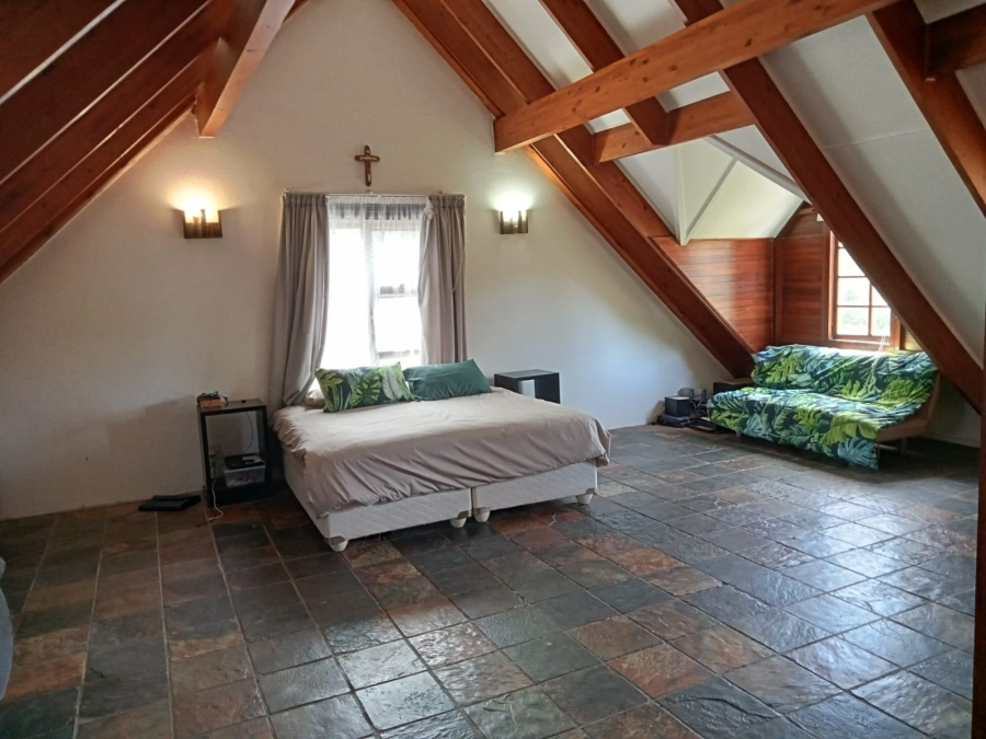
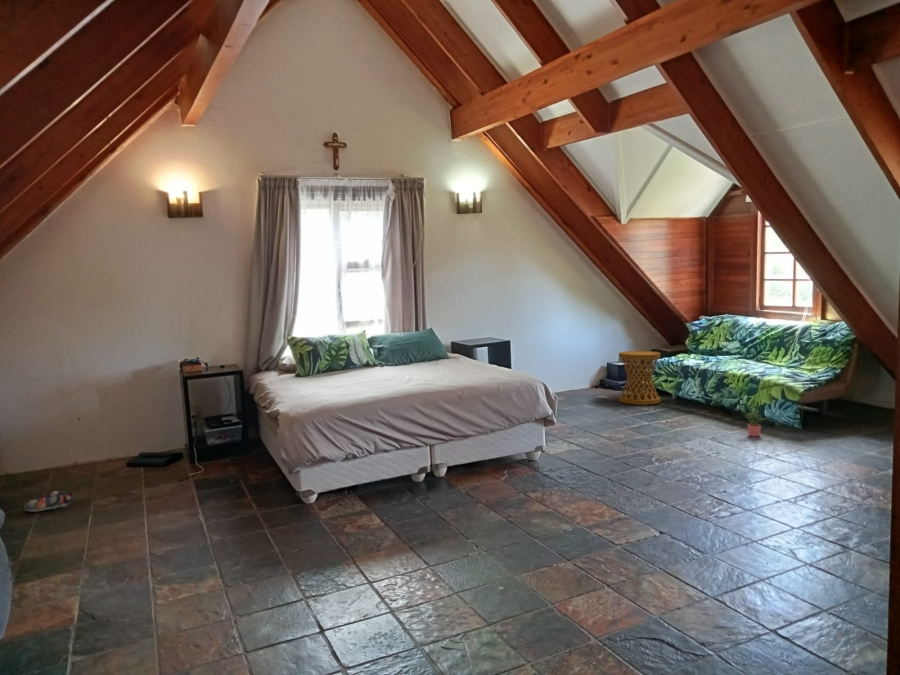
+ shoe [23,490,75,513]
+ side table [618,350,661,406]
+ potted plant [739,401,773,438]
